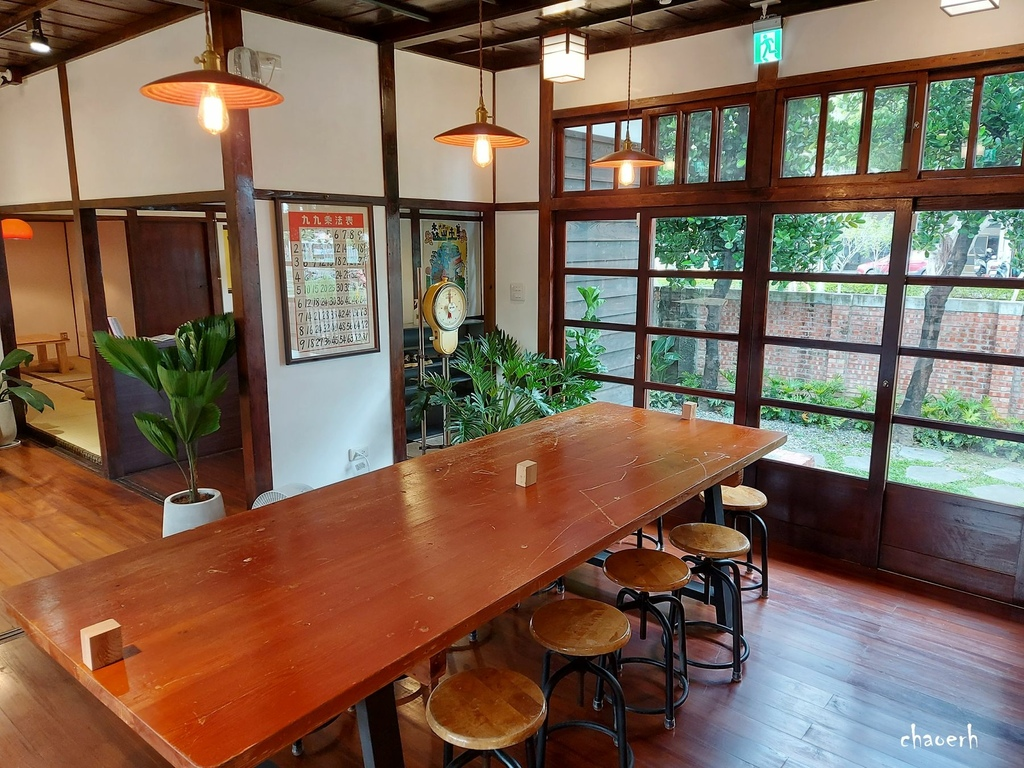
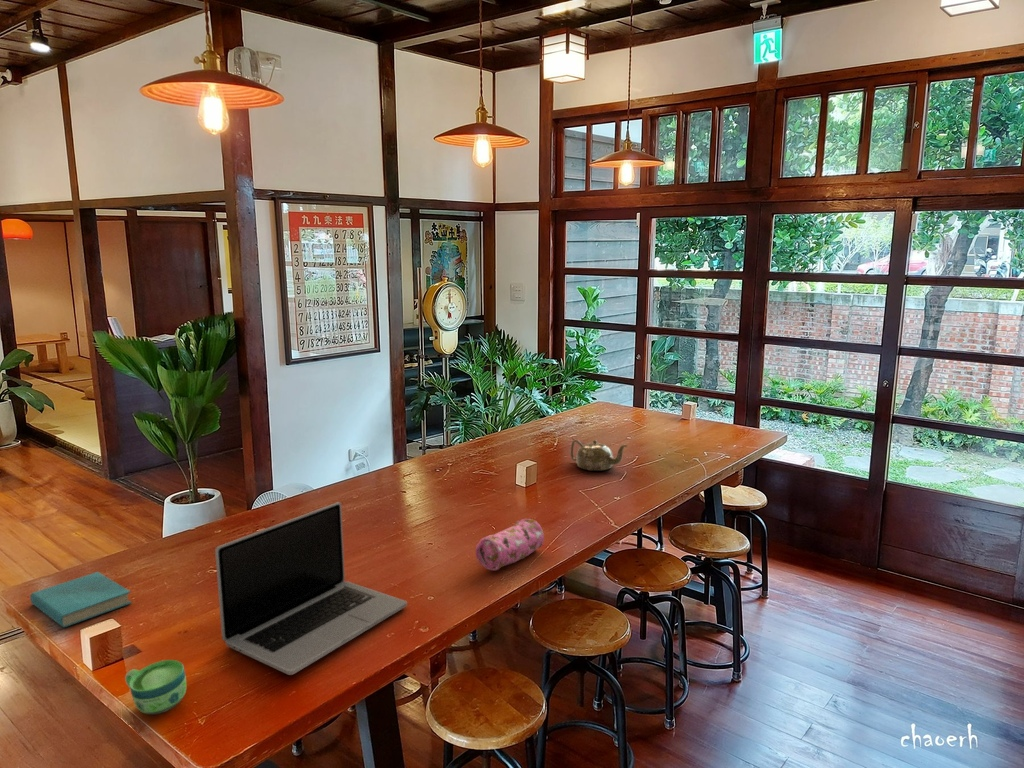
+ teapot [570,439,628,472]
+ laptop [214,501,408,676]
+ cup [124,659,187,715]
+ pencil case [475,518,545,571]
+ book [29,571,133,628]
